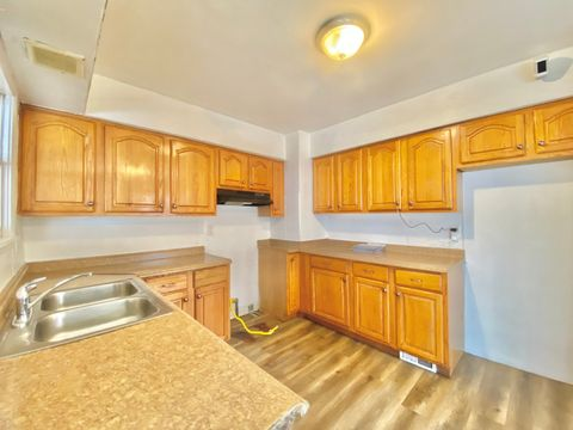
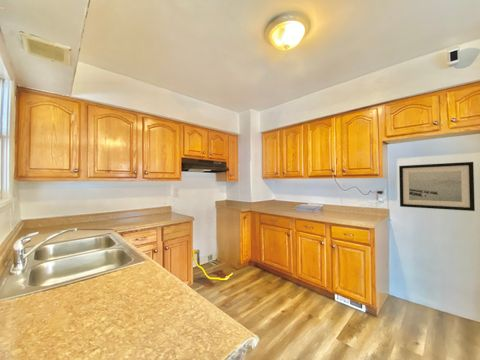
+ wall art [398,161,476,212]
